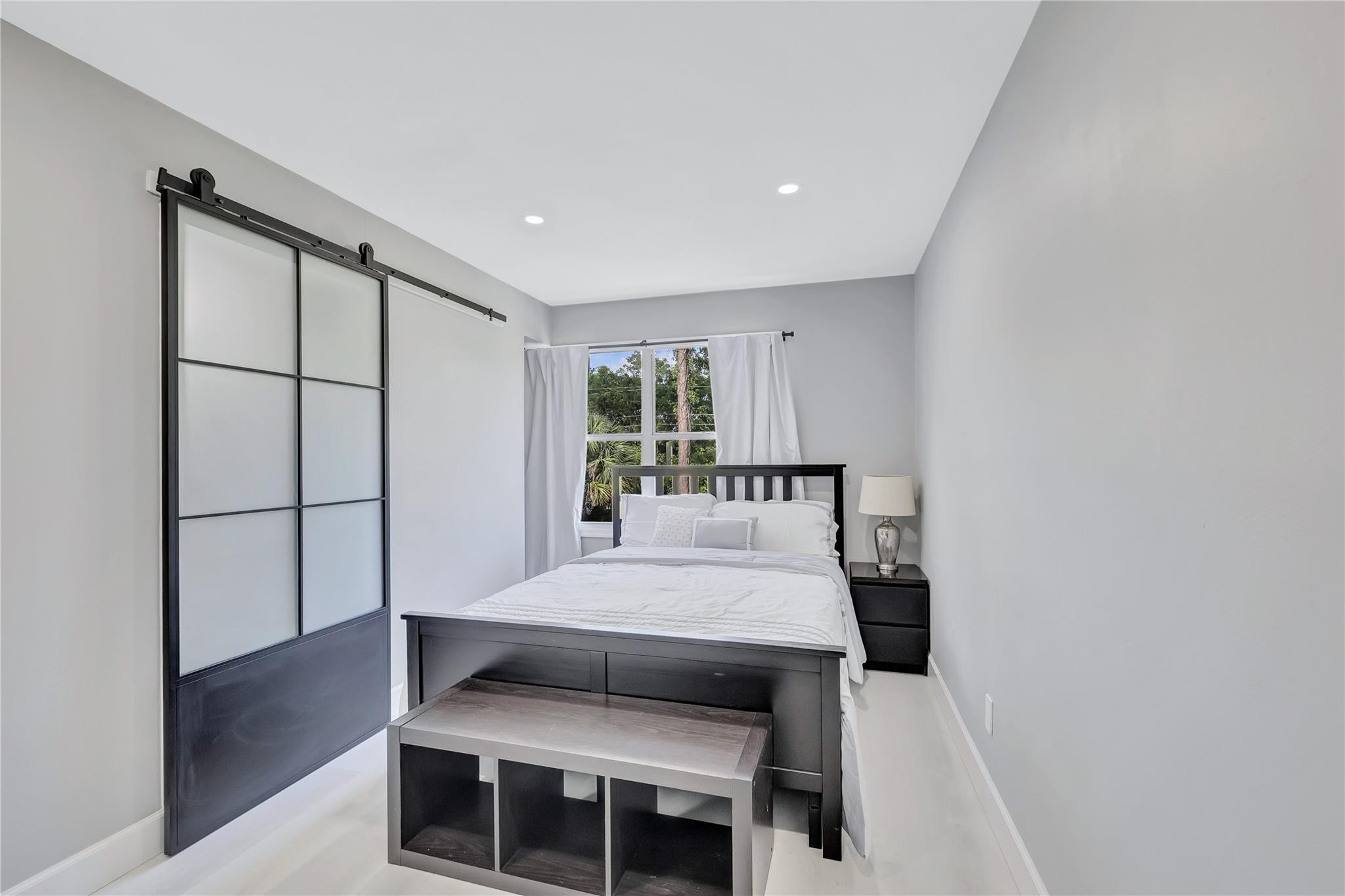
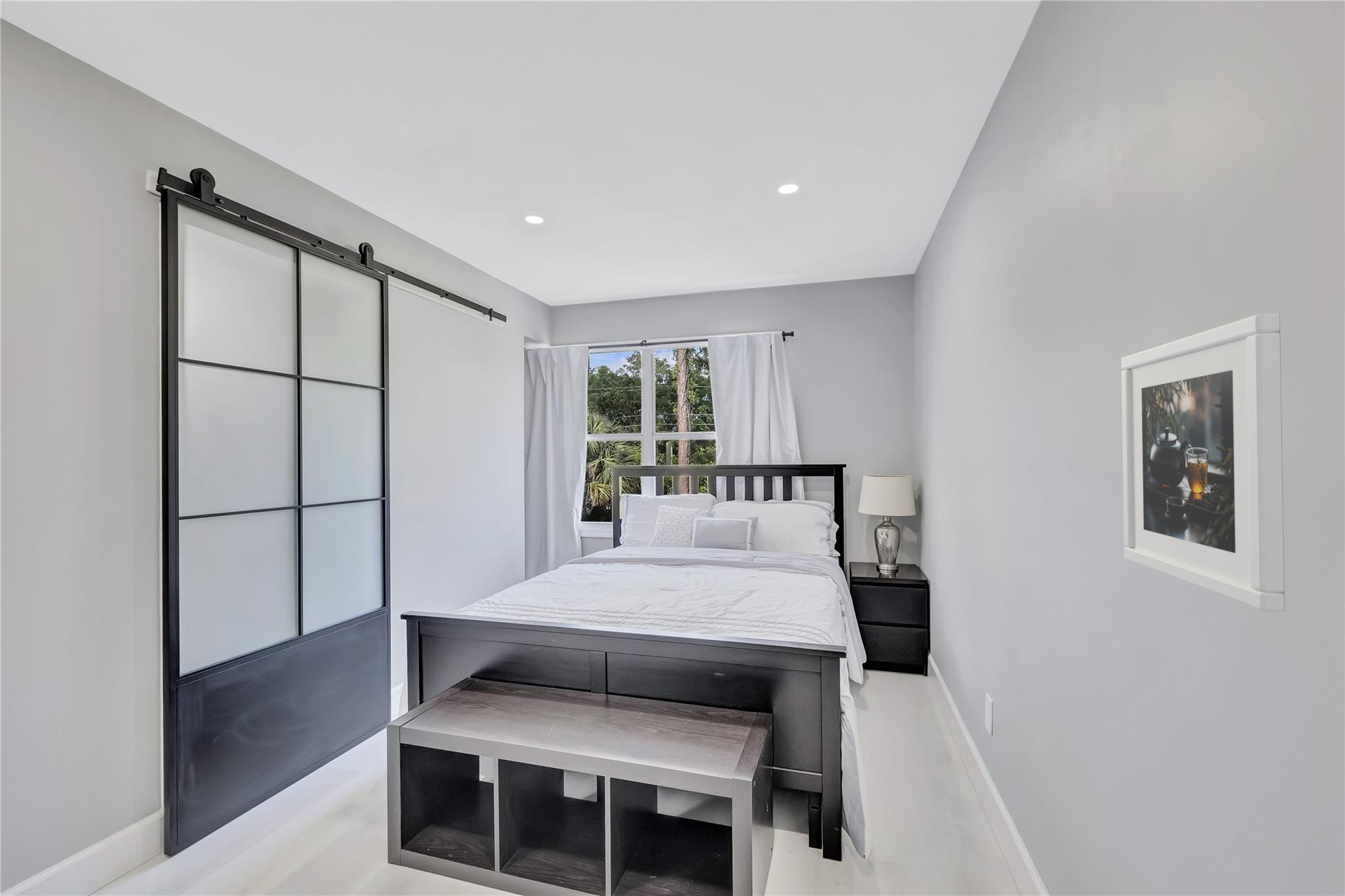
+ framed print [1120,312,1285,612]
